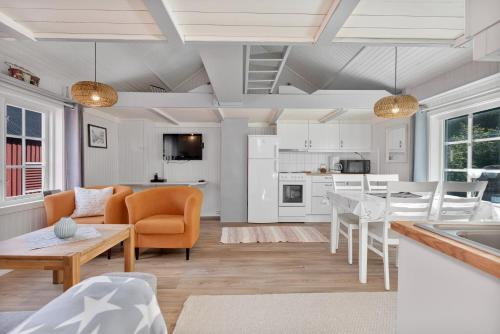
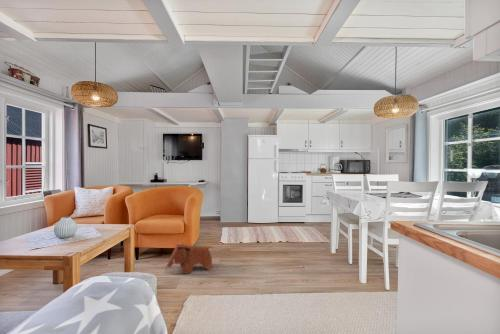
+ toy elephant [165,243,214,275]
